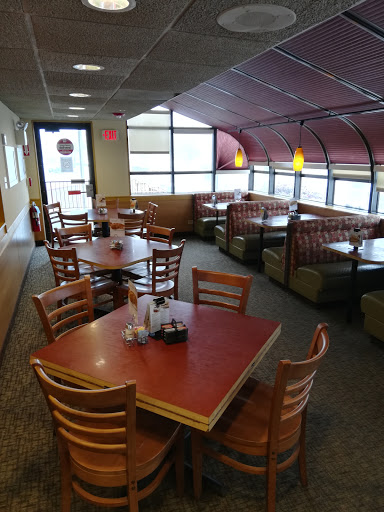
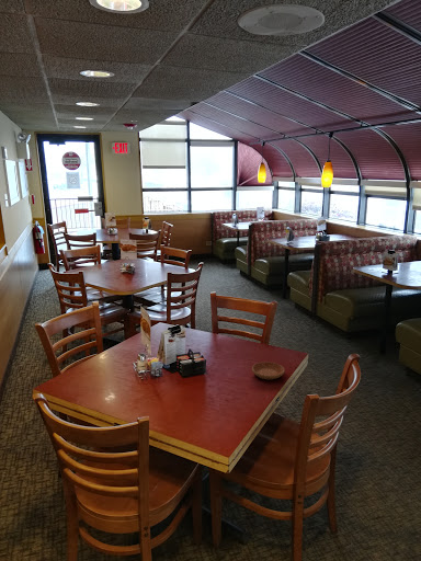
+ saucer [251,360,285,380]
